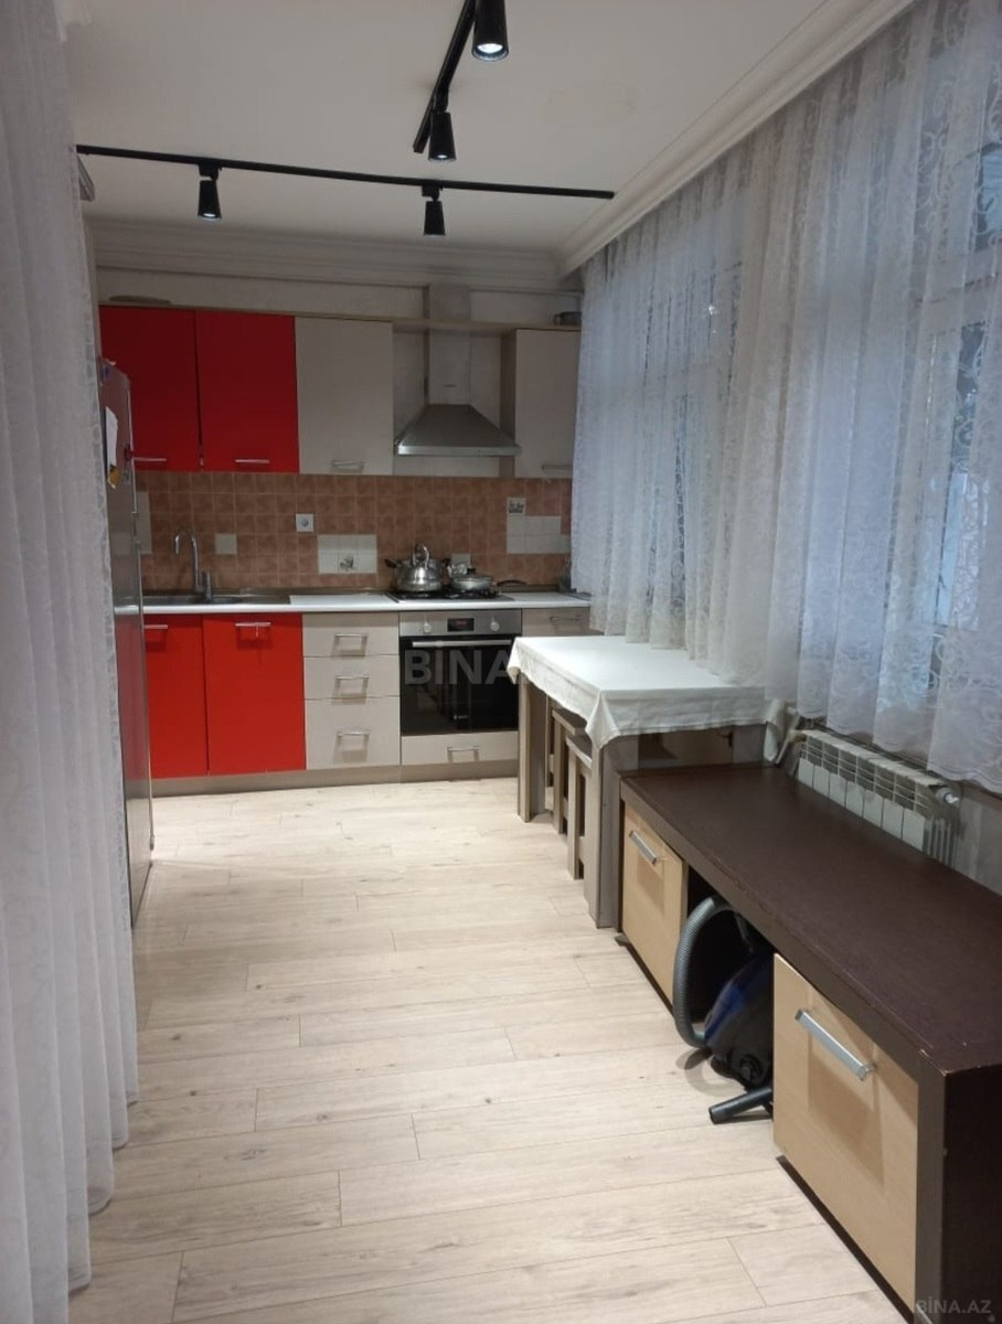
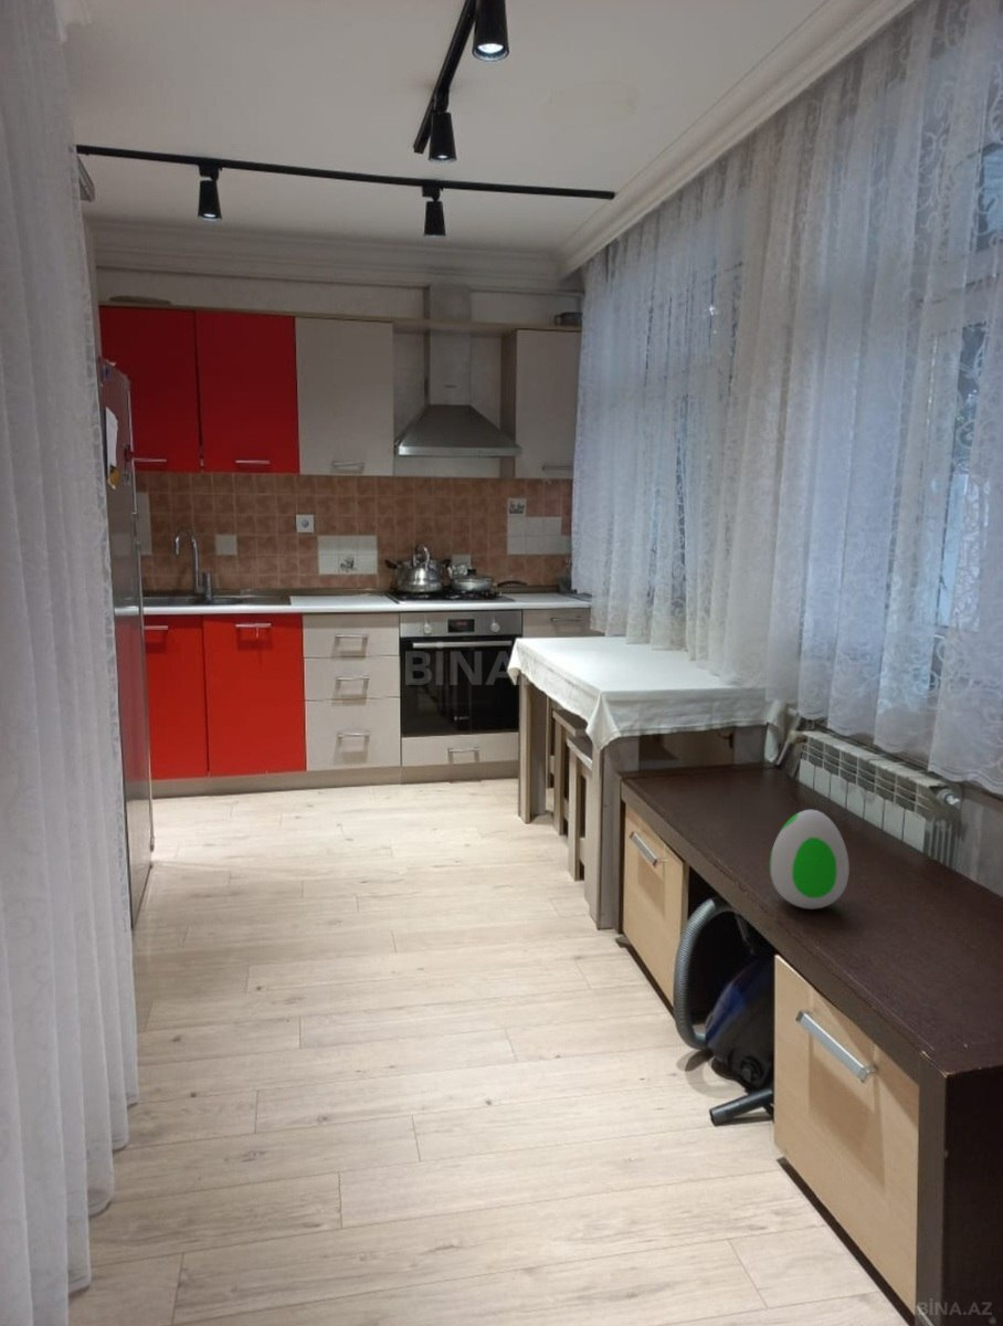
+ decorative egg [769,809,851,911]
